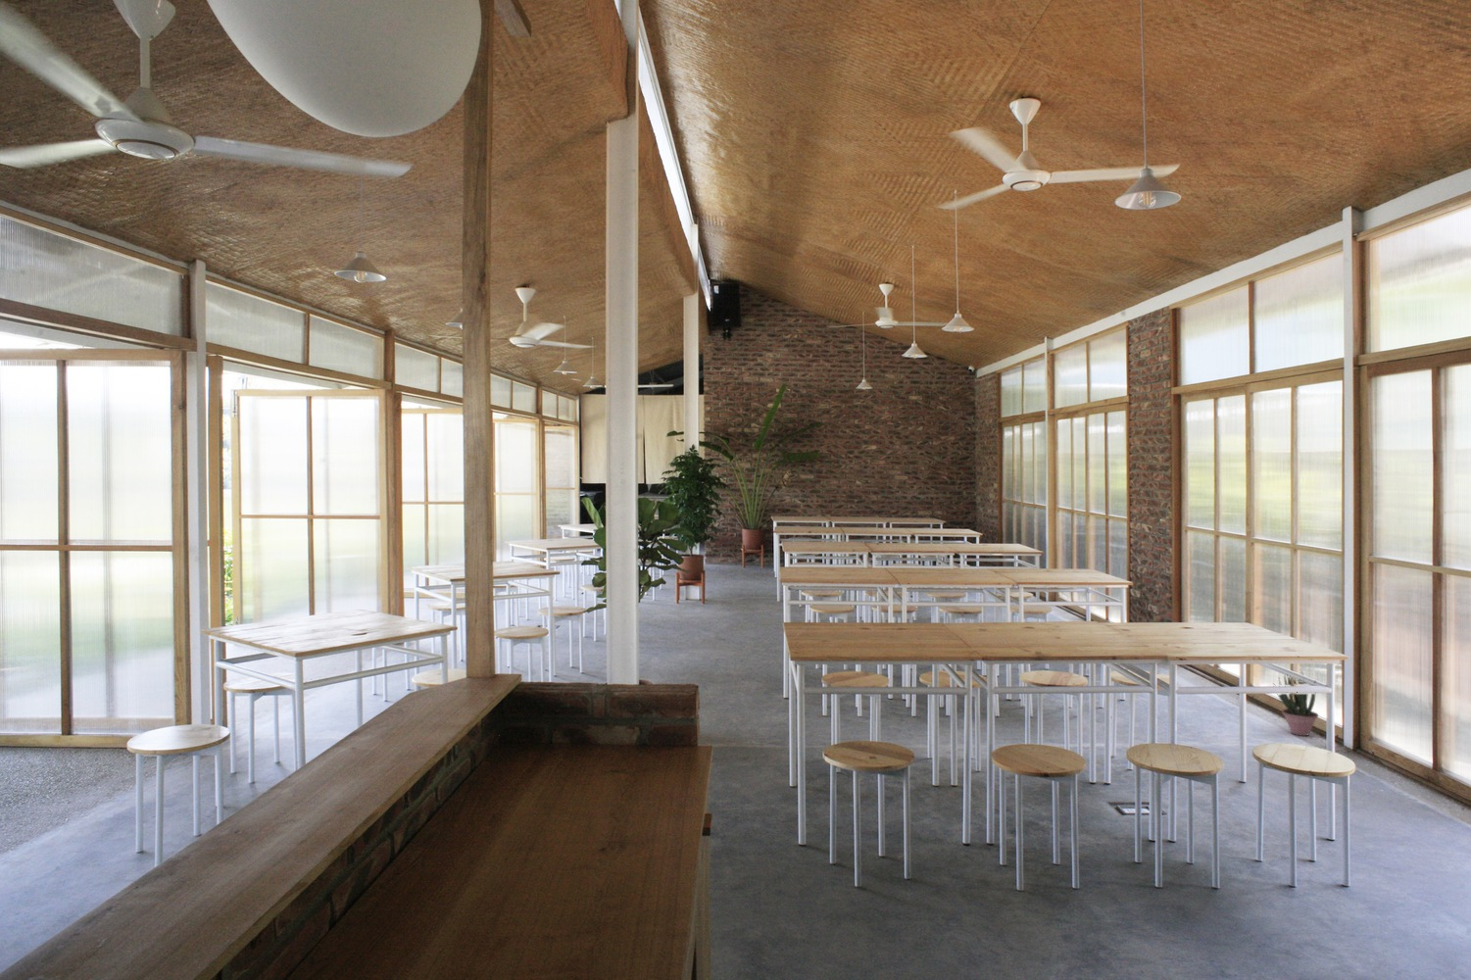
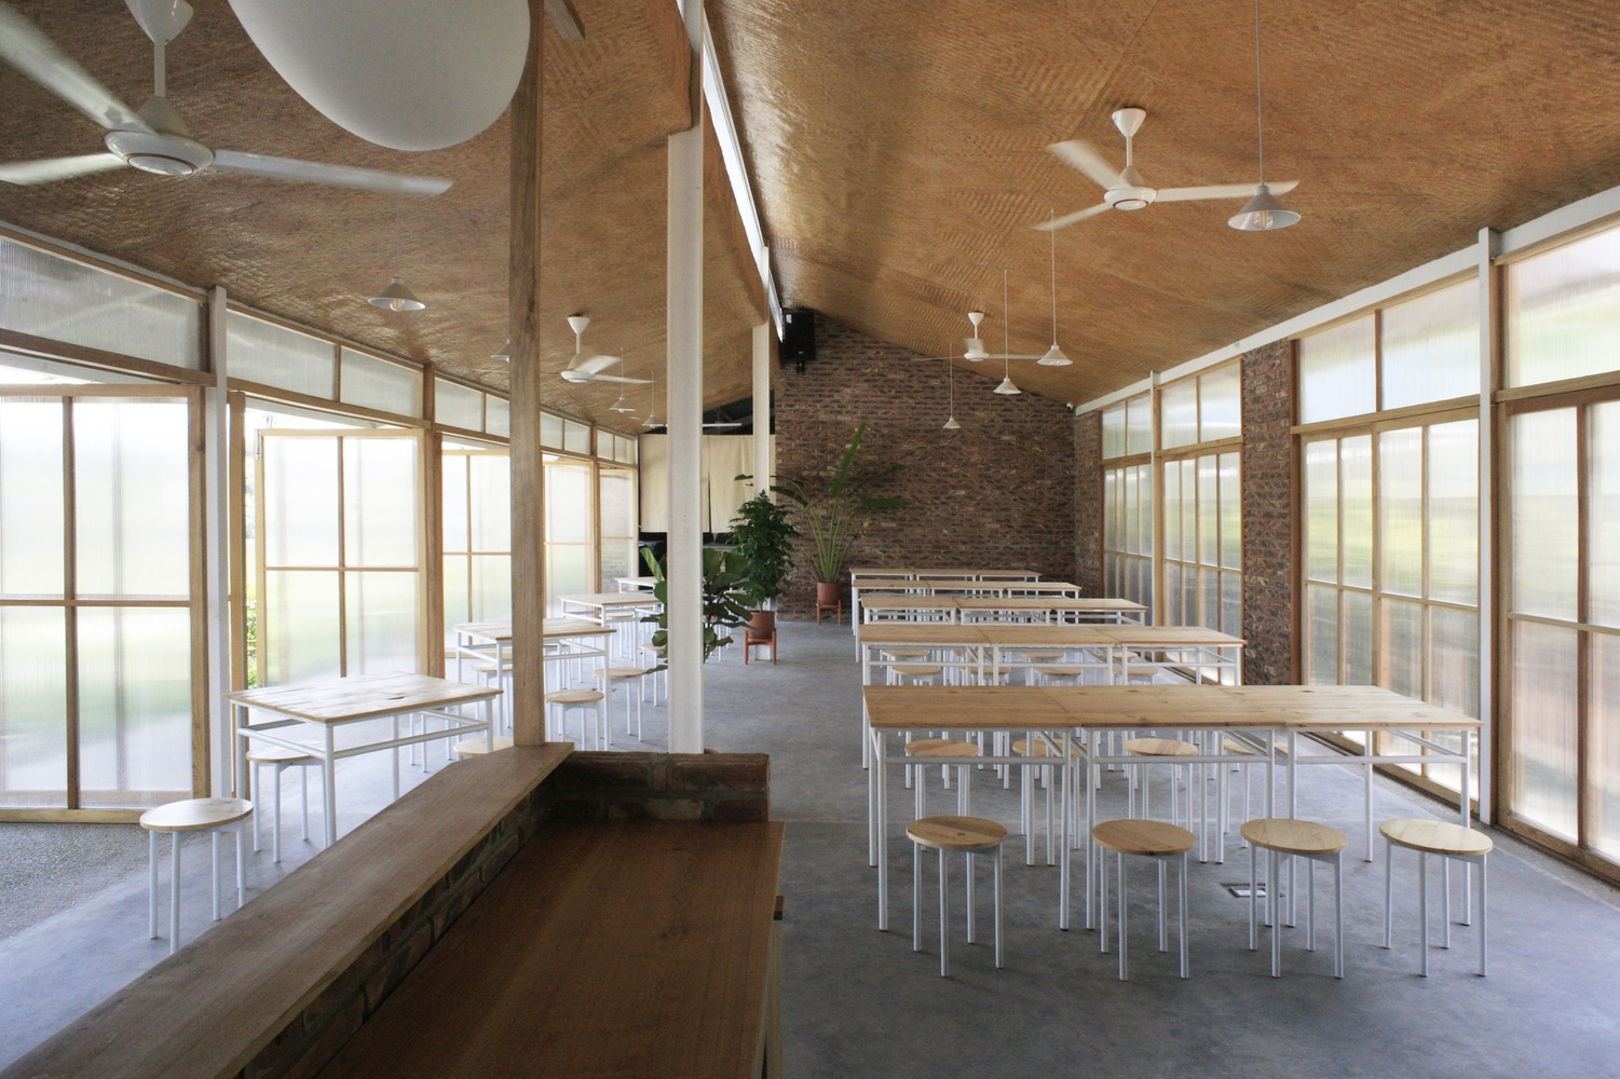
- potted plant [1272,669,1319,737]
